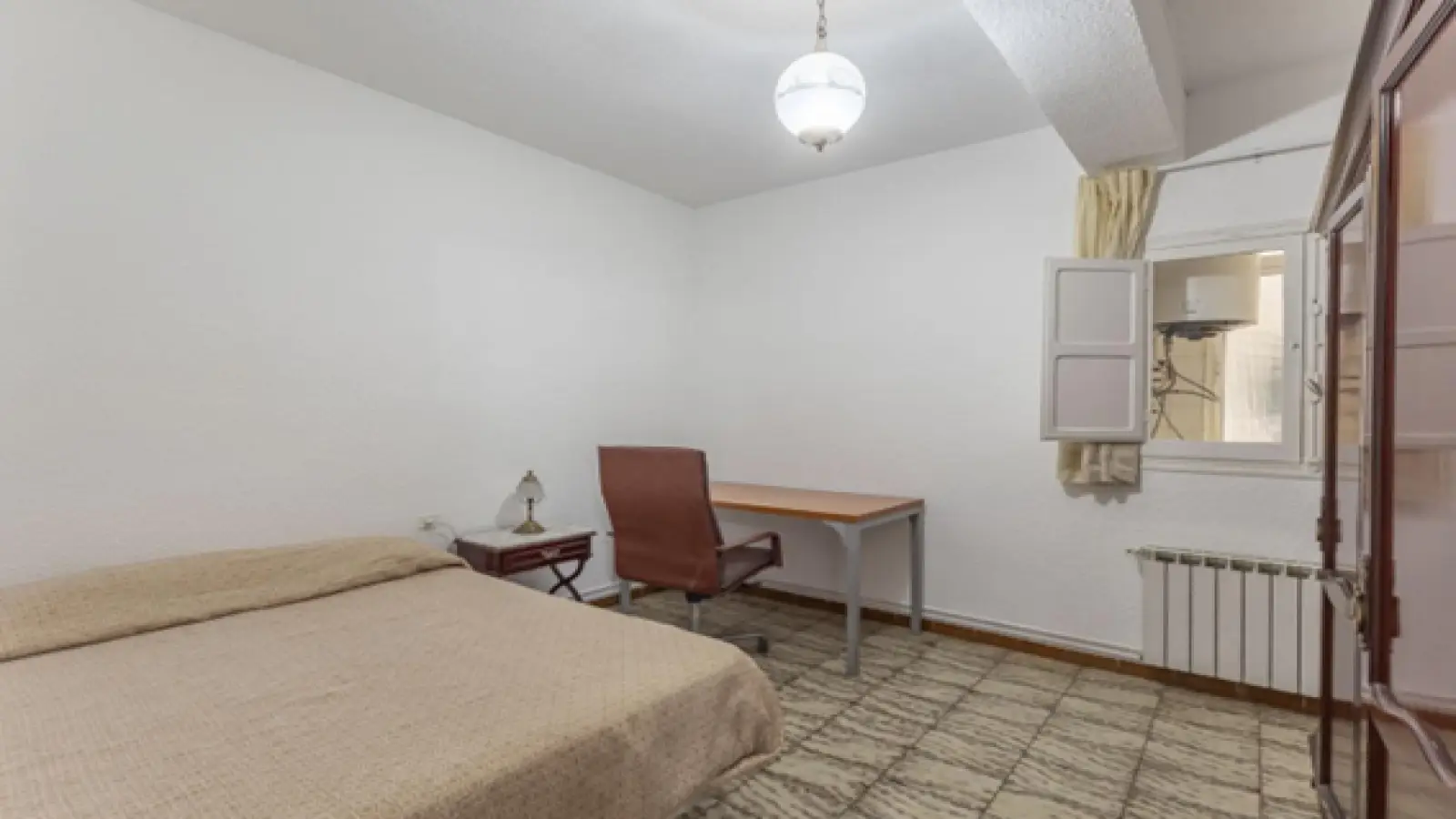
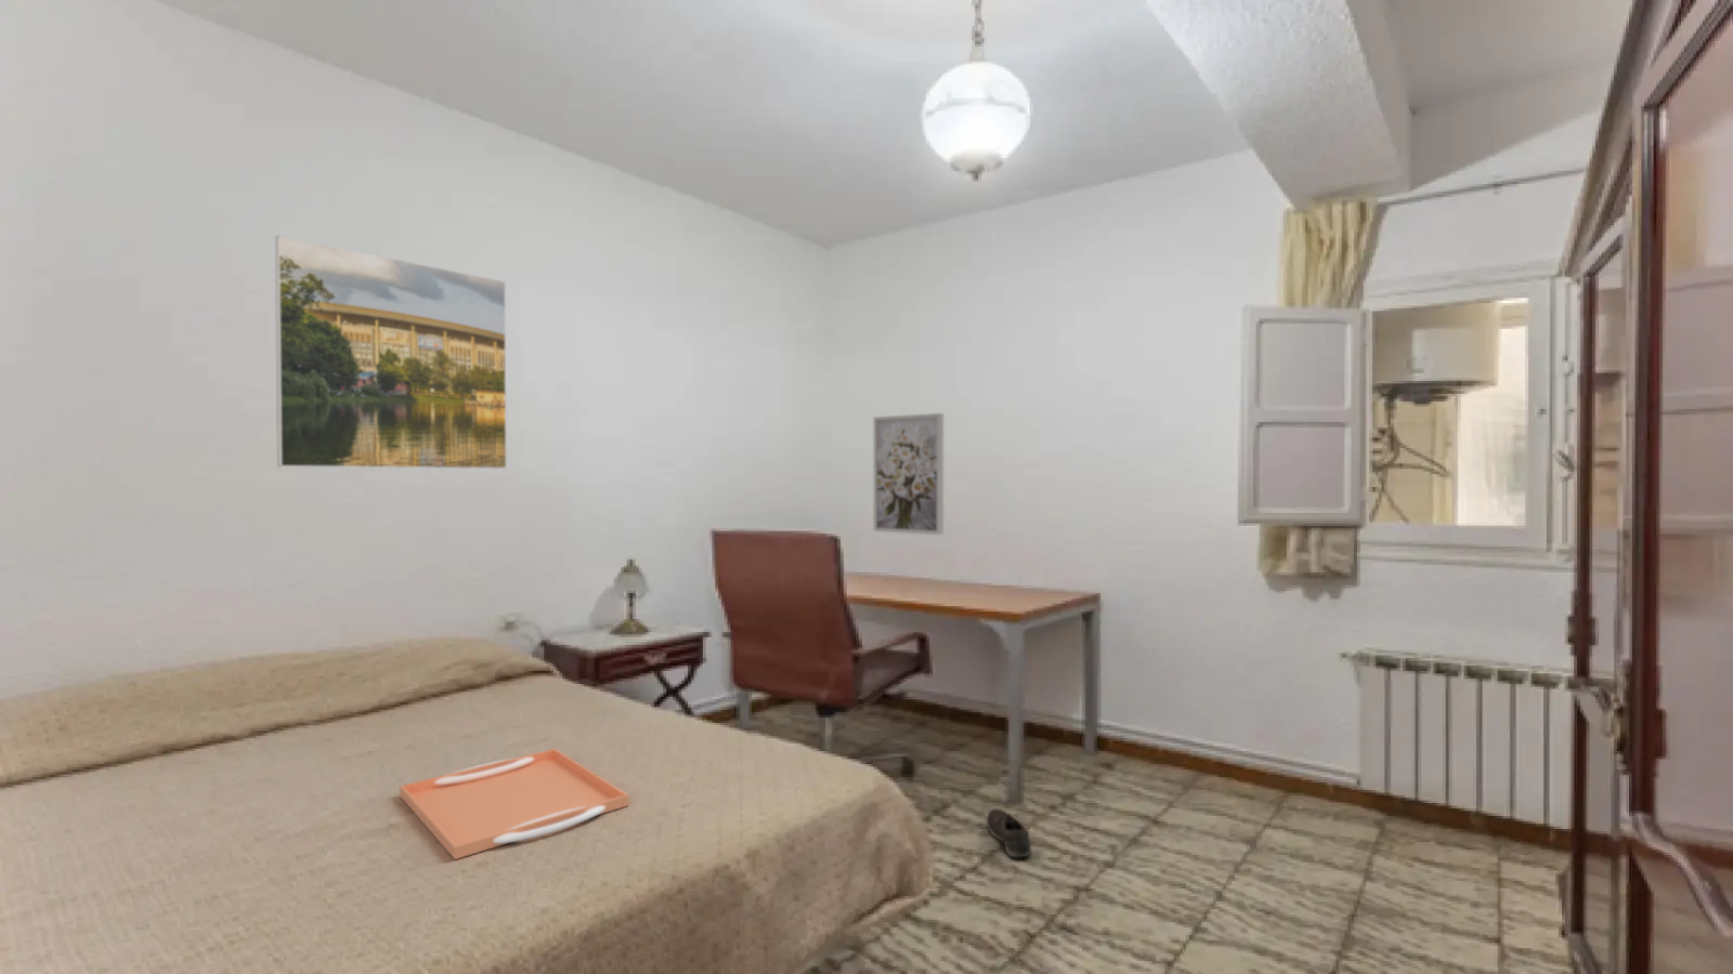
+ serving tray [399,748,631,860]
+ shoe [986,809,1032,859]
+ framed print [274,234,508,470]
+ wall art [872,413,945,535]
